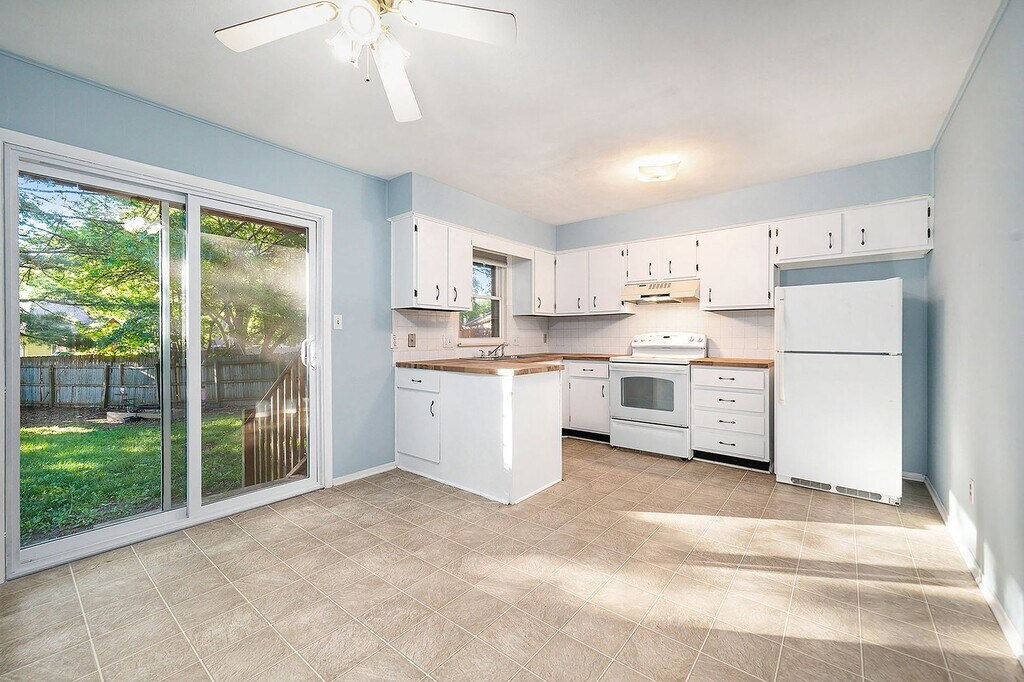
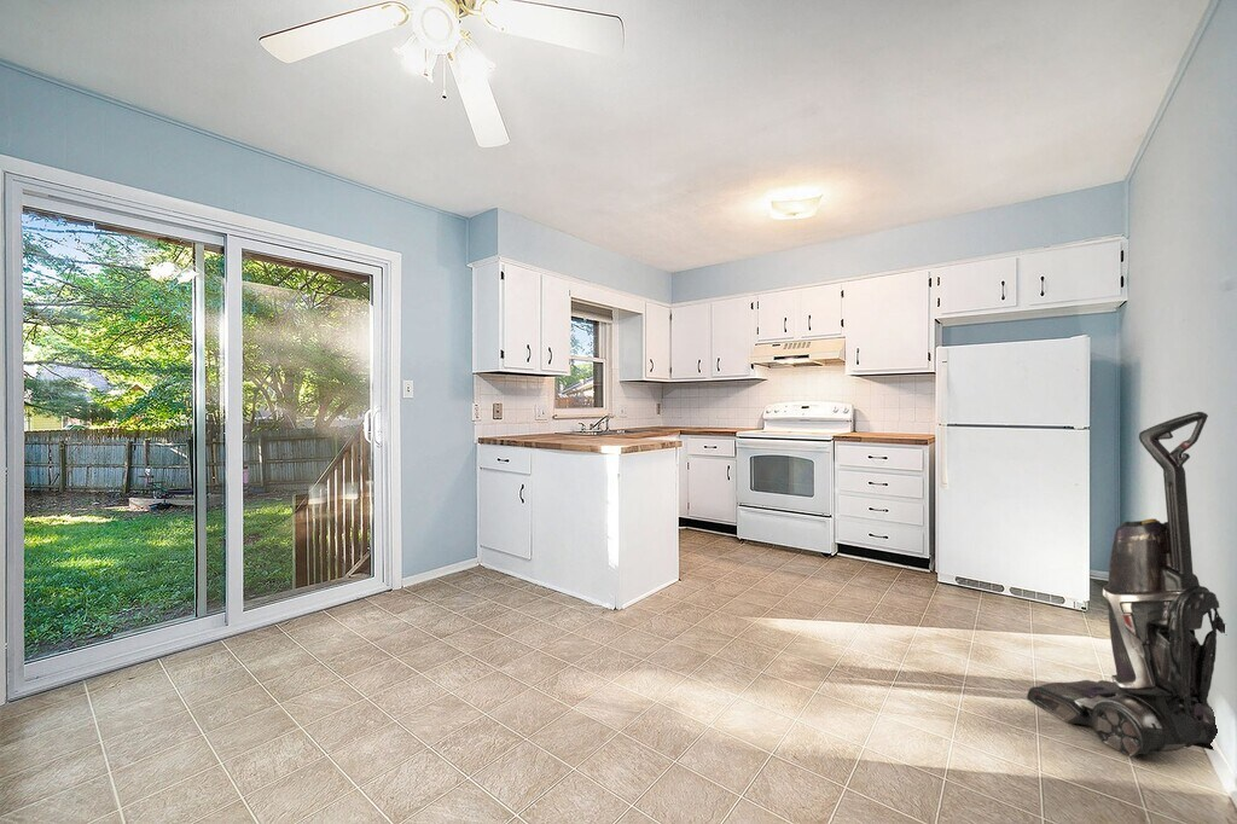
+ vacuum cleaner [1026,411,1226,759]
